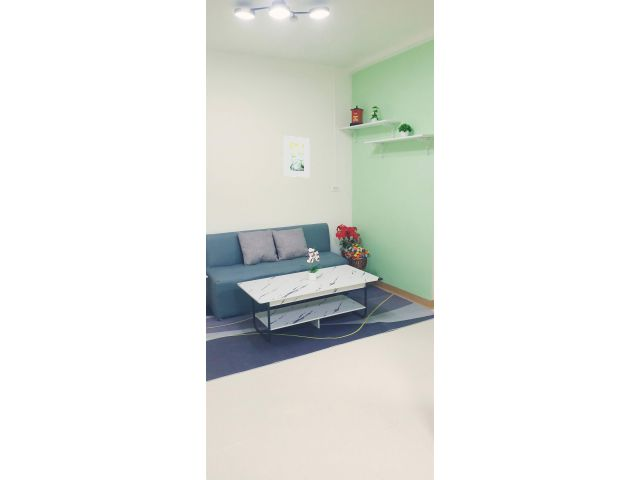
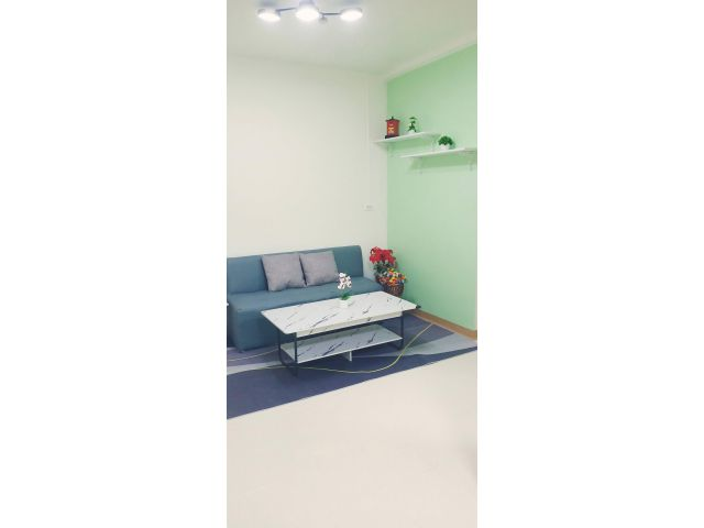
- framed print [283,135,310,178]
